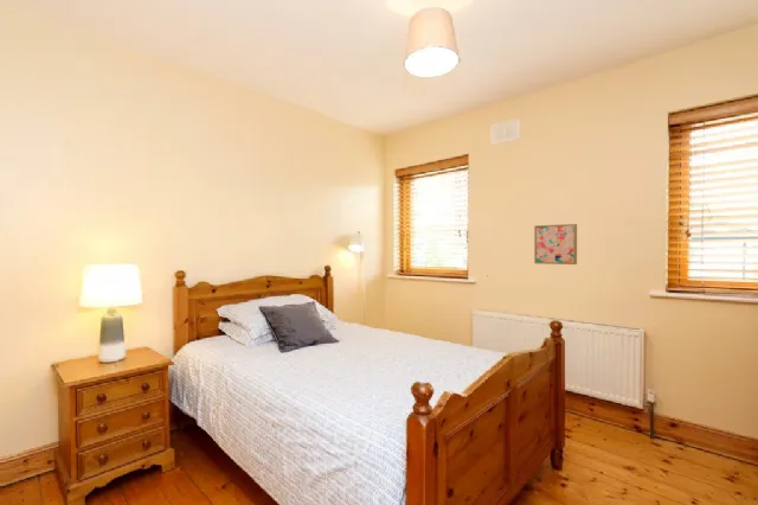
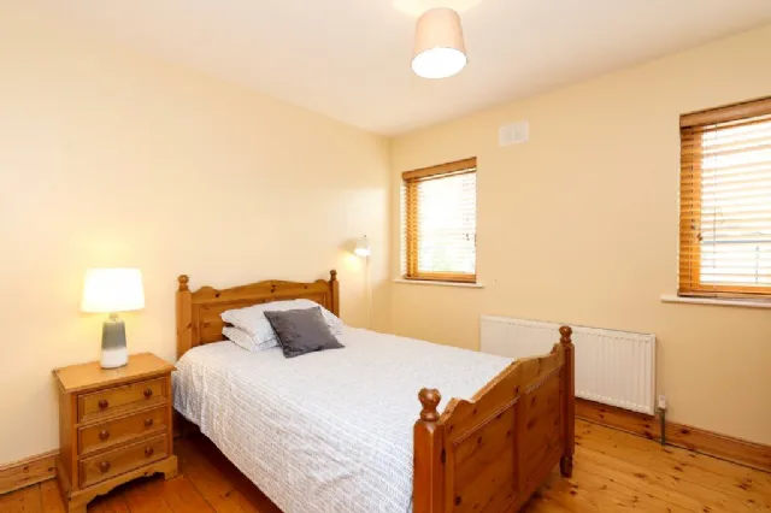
- wall art [533,223,578,266]
